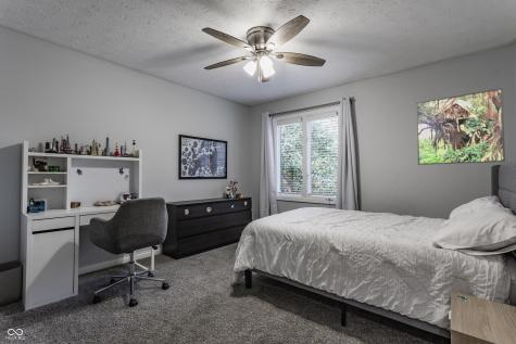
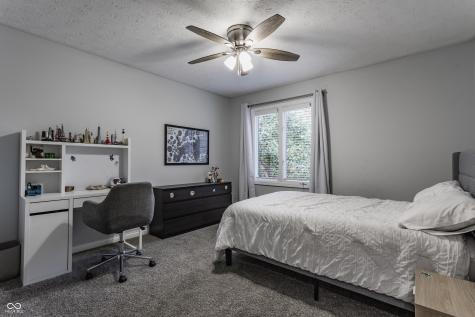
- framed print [415,87,506,166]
